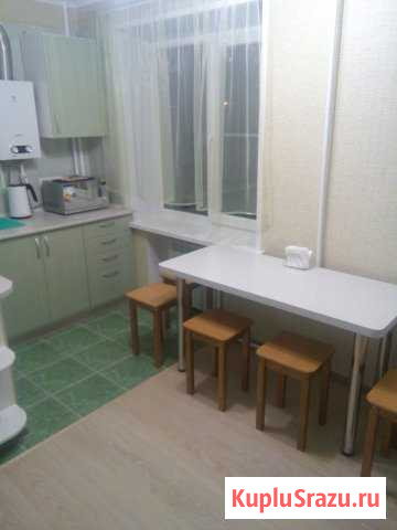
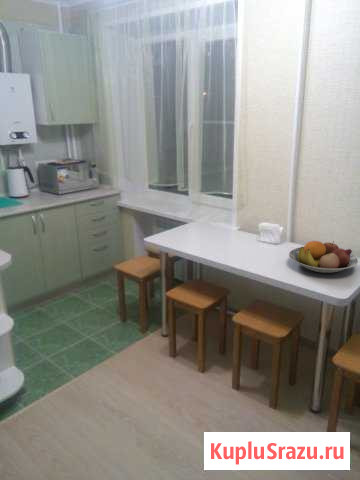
+ fruit bowl [288,240,359,274]
